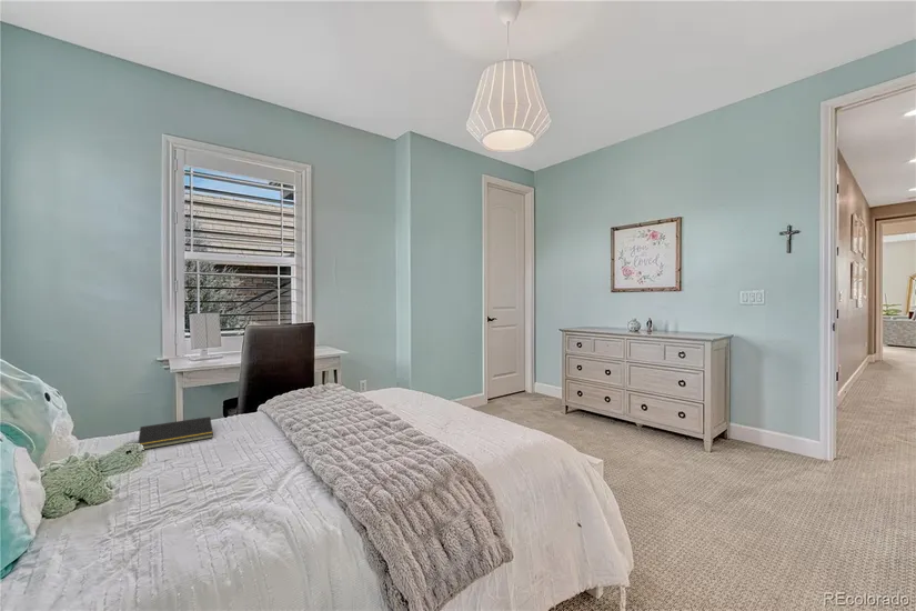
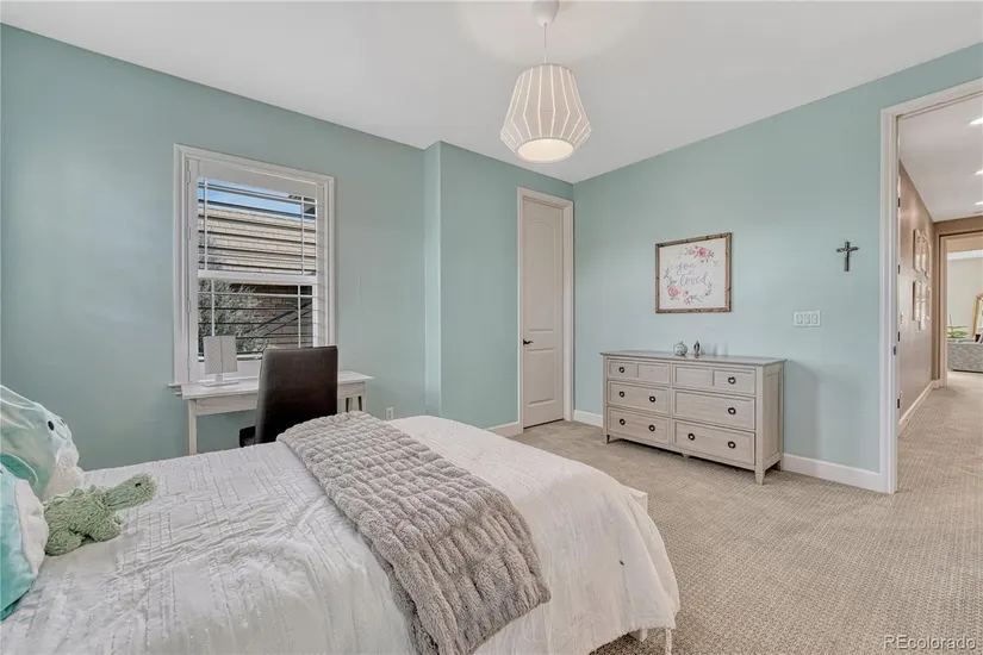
- notepad [138,415,214,451]
